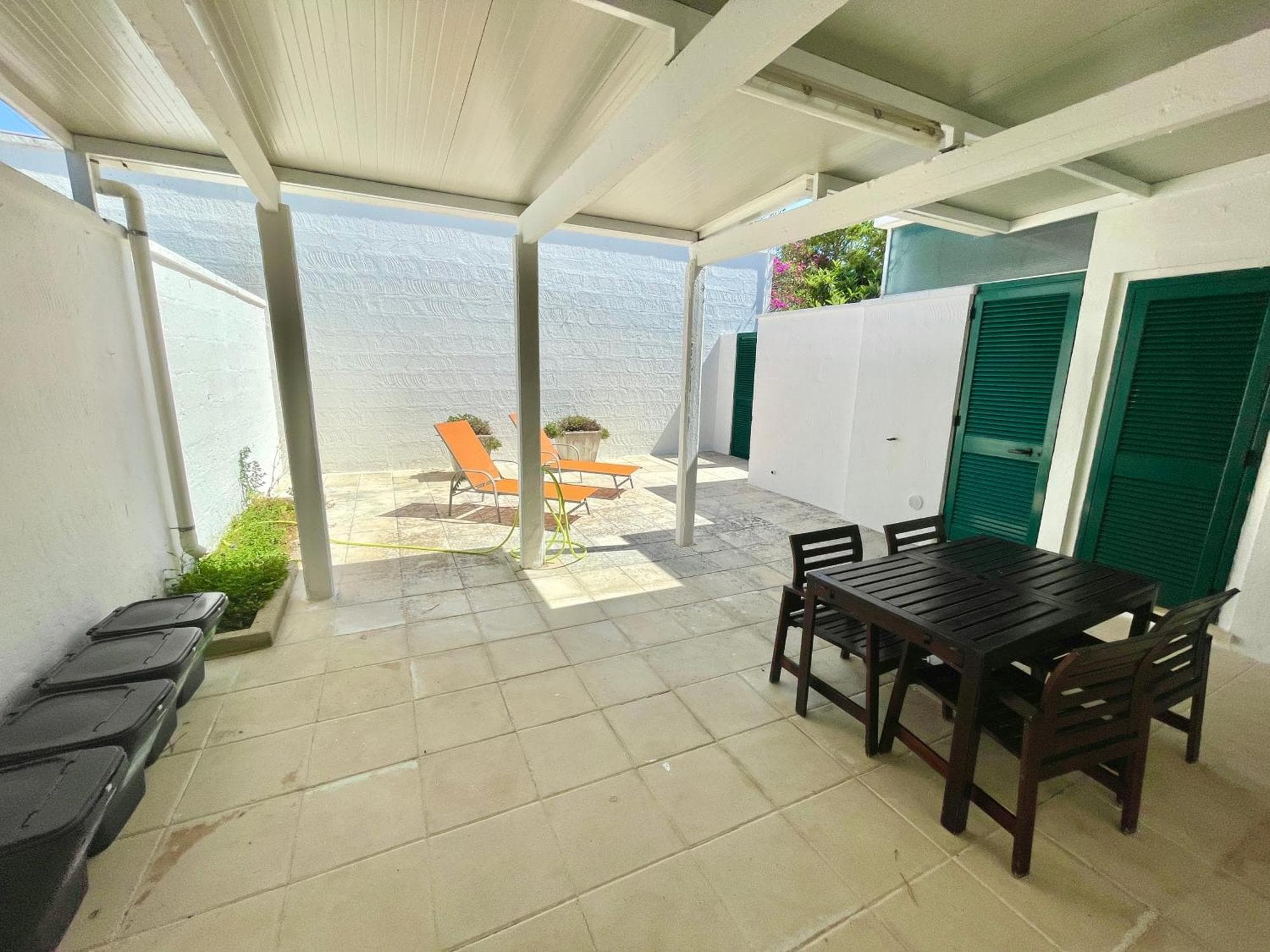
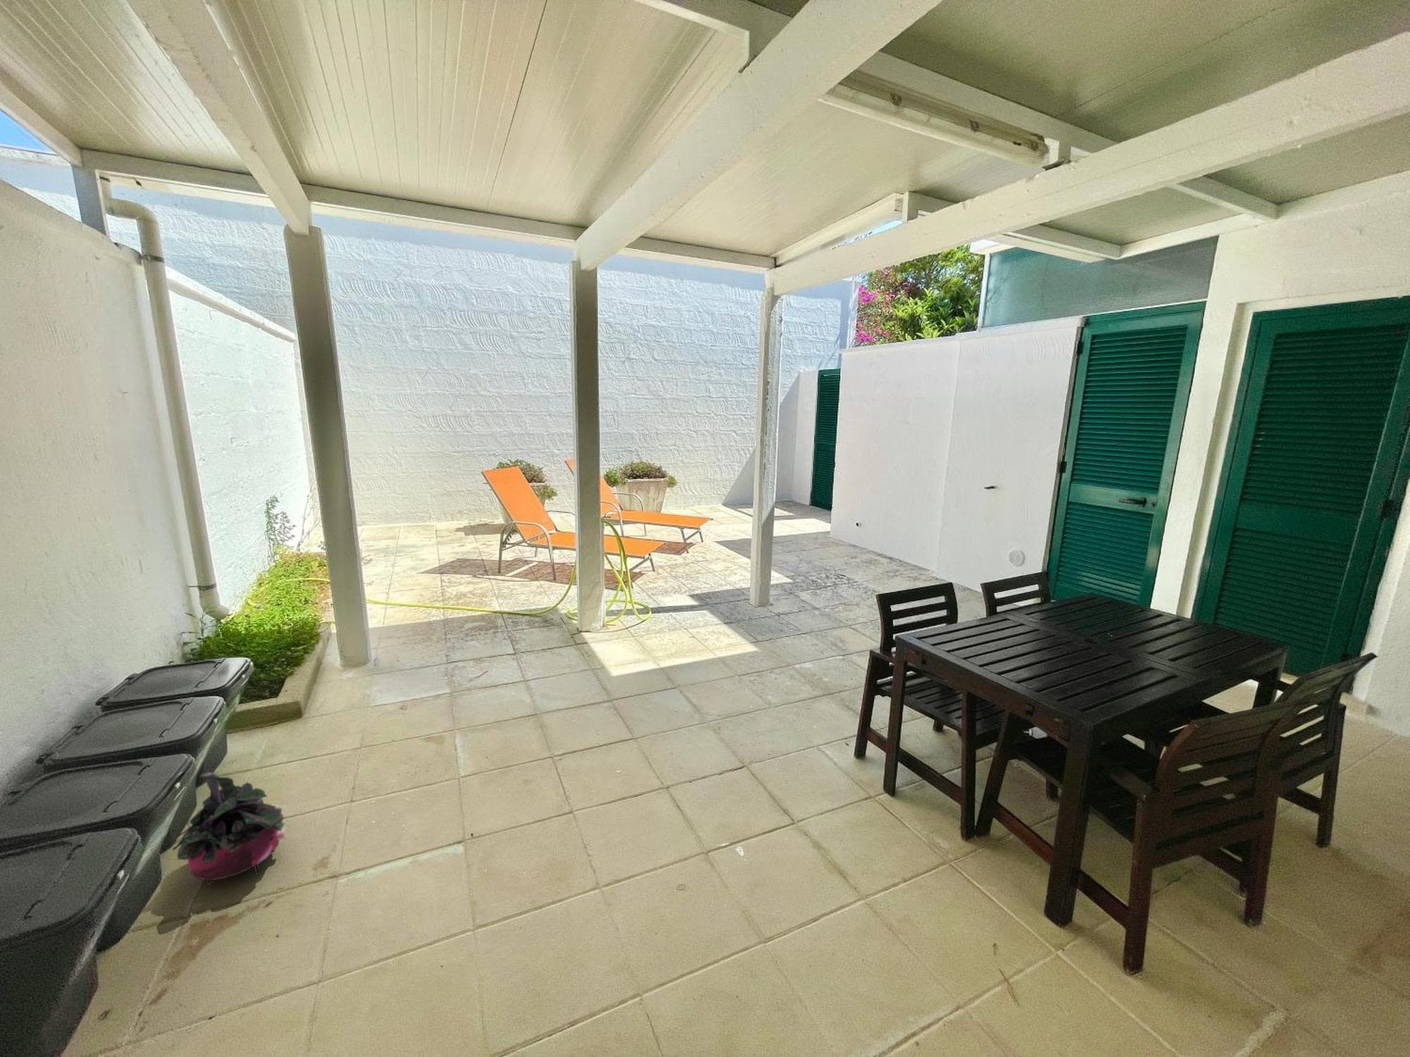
+ potted plant [171,771,288,886]
